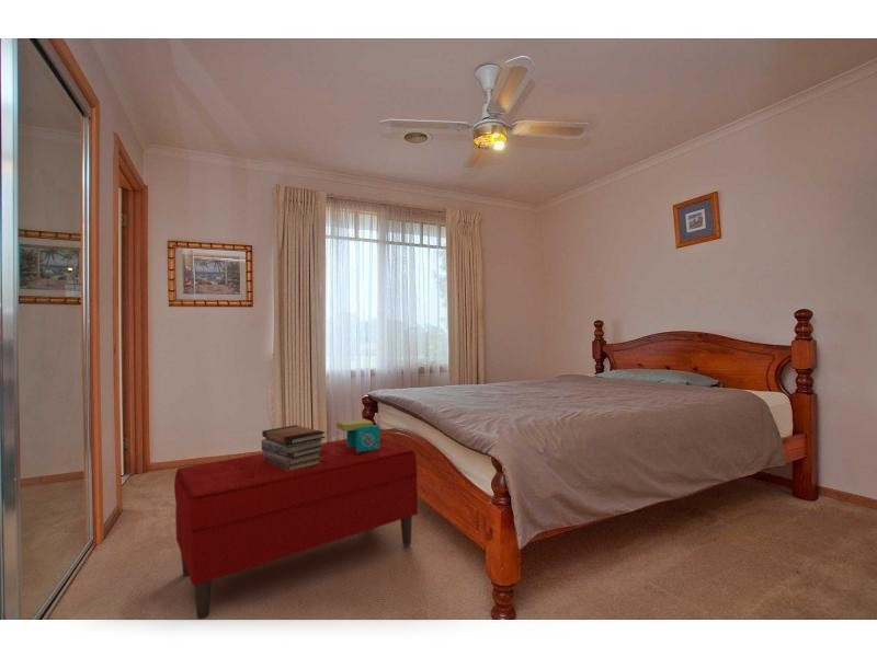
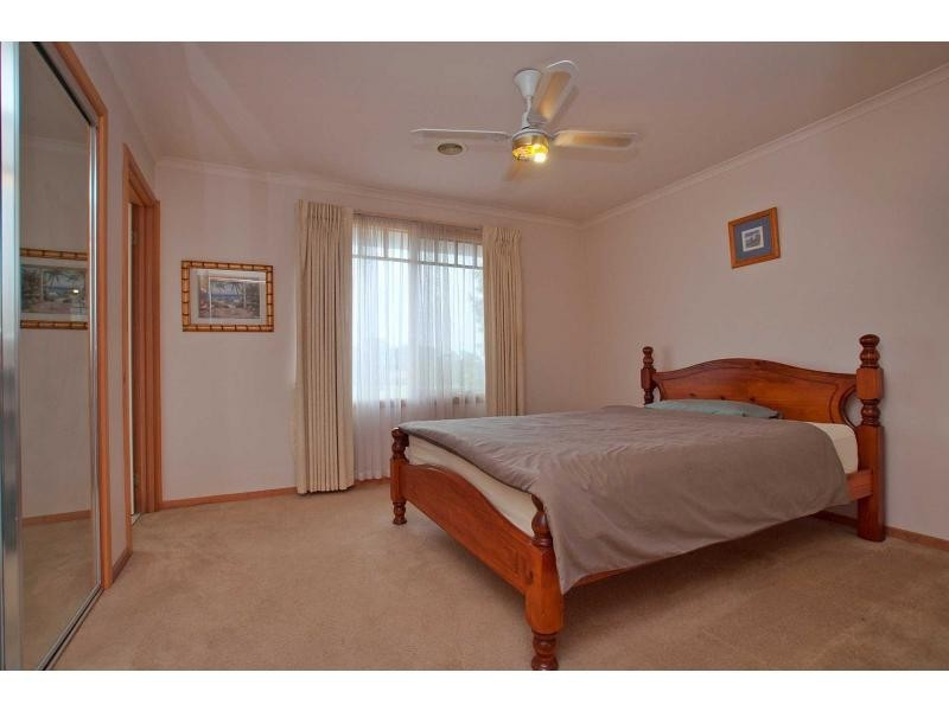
- decorative box [335,418,380,452]
- book stack [261,424,327,471]
- bench [173,437,419,620]
